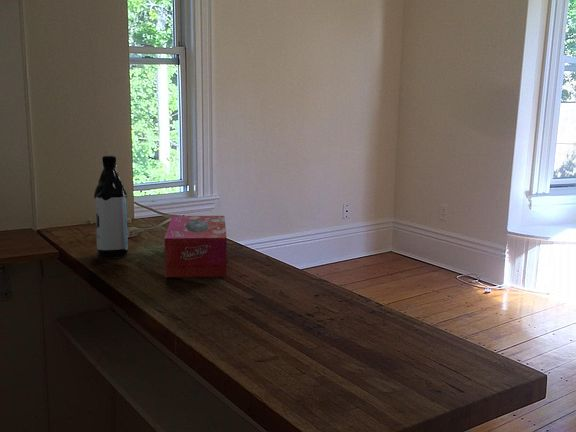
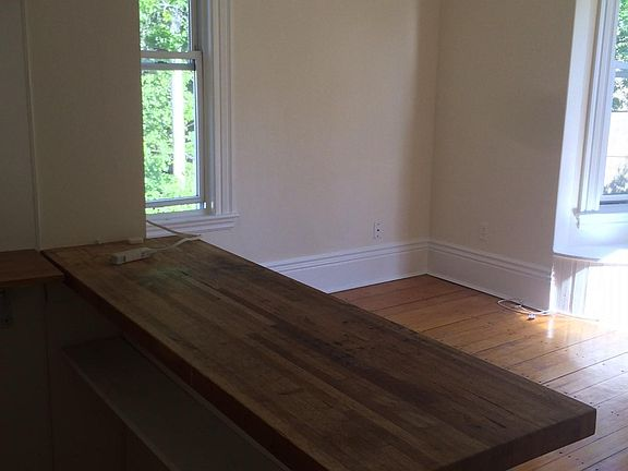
- water bottle [93,155,129,259]
- tissue box [164,215,228,278]
